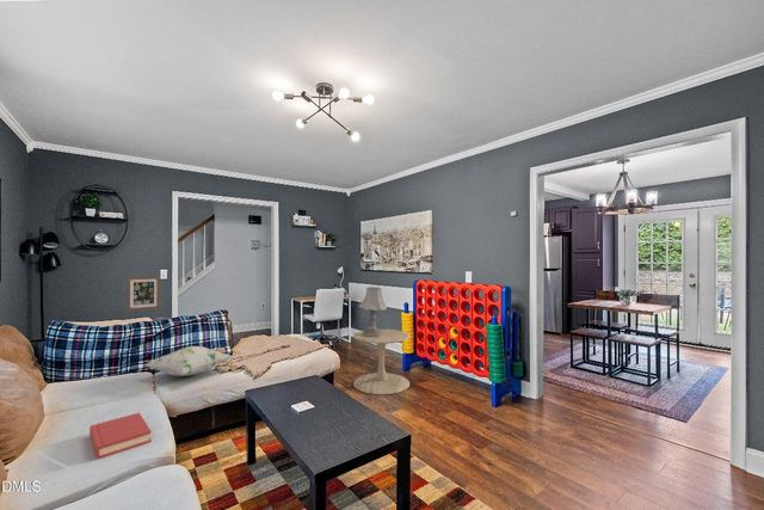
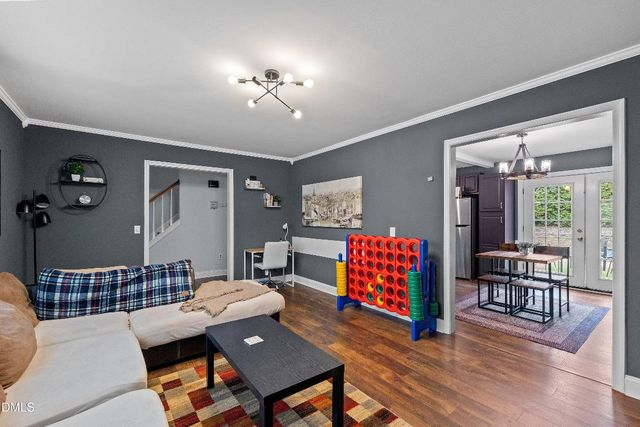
- wall art [127,276,160,312]
- side table [352,328,411,397]
- decorative pillow [144,345,235,377]
- hardback book [88,412,152,460]
- table lamp [358,285,388,336]
